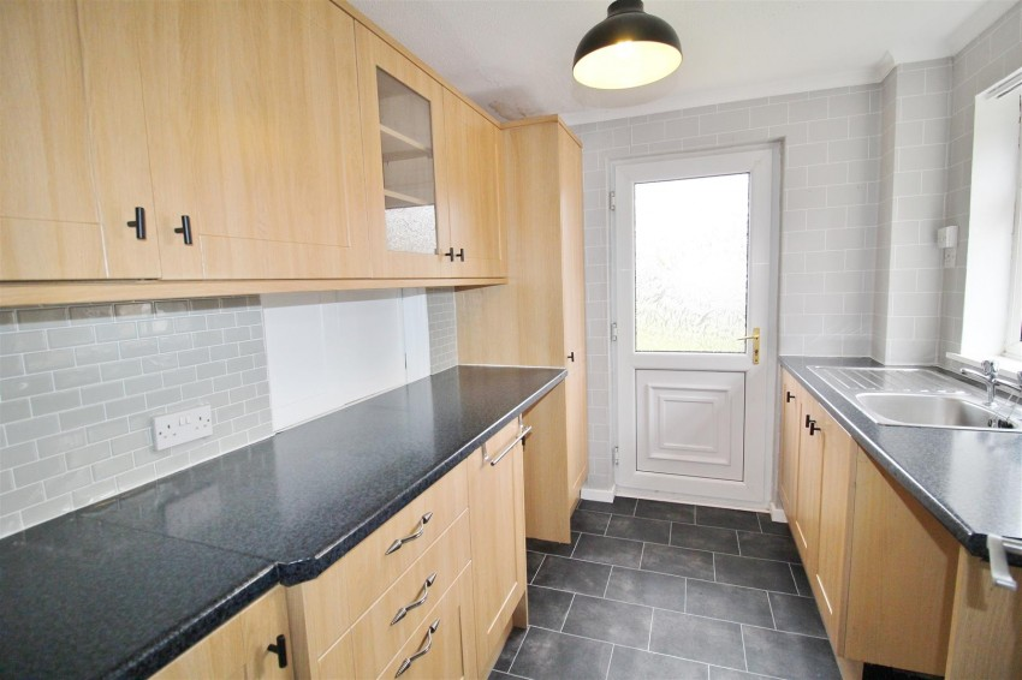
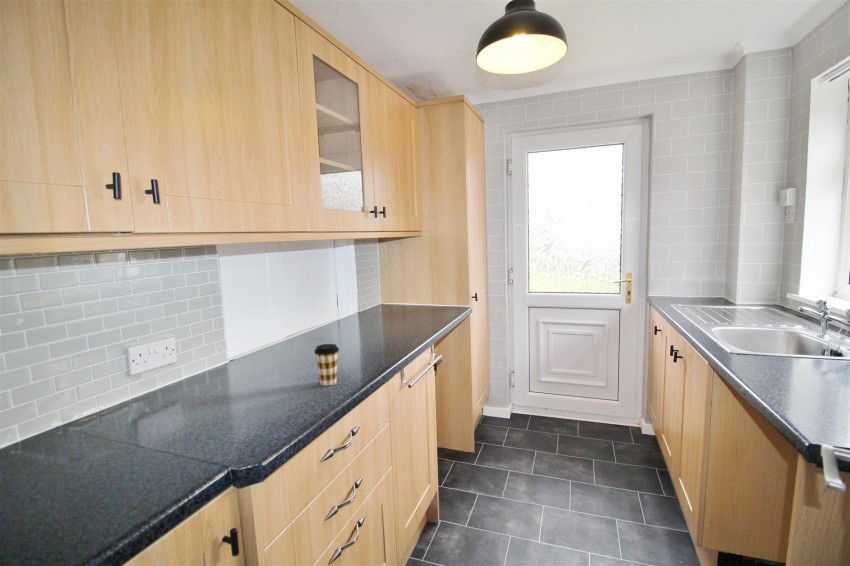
+ coffee cup [313,343,340,387]
